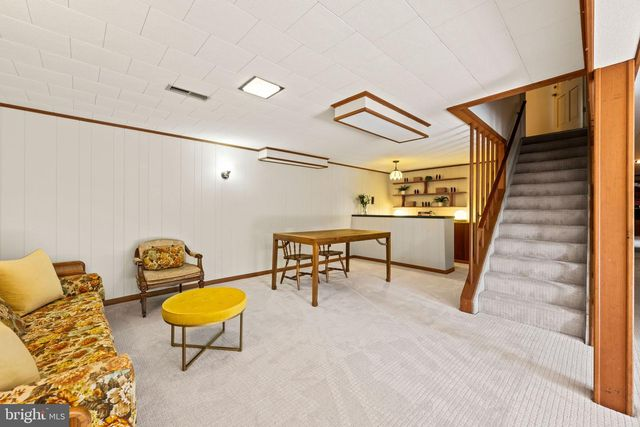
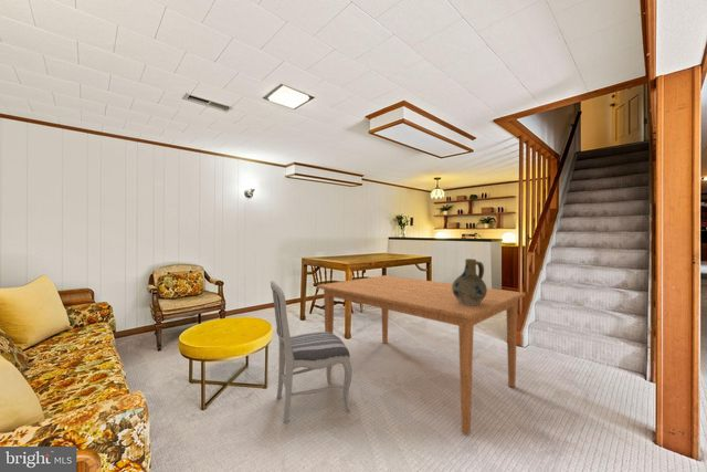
+ dining chair [270,280,352,423]
+ ceramic jug [452,258,487,305]
+ dining table [316,274,527,436]
